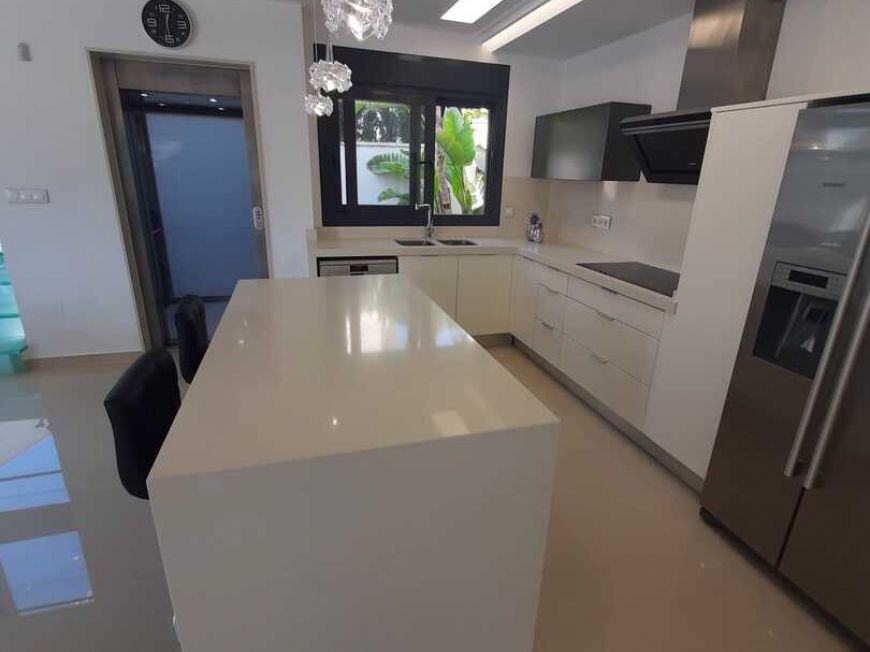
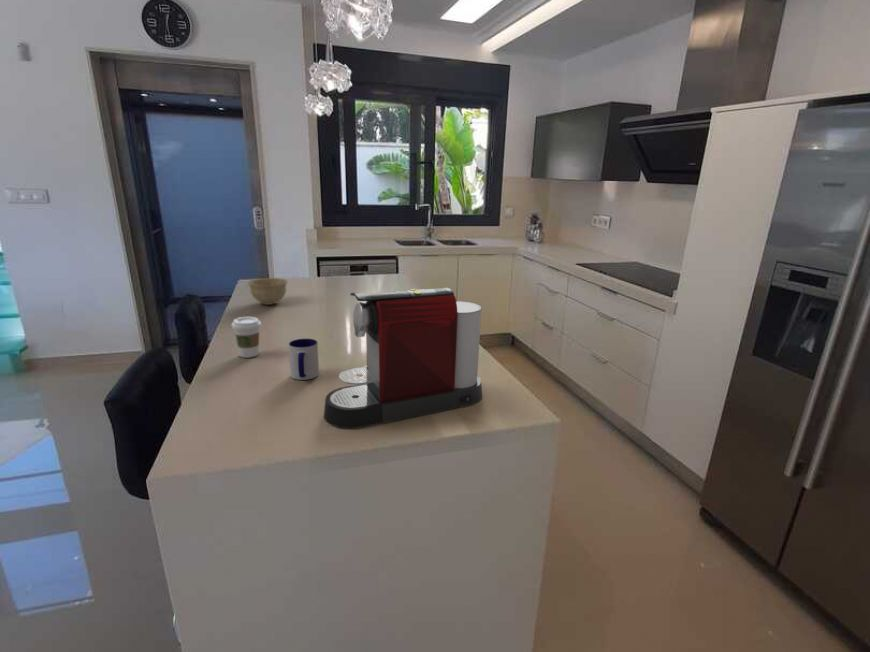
+ bowl [246,277,289,306]
+ coffee cup [231,316,262,359]
+ coffee maker [323,287,483,429]
+ mug [288,338,320,381]
